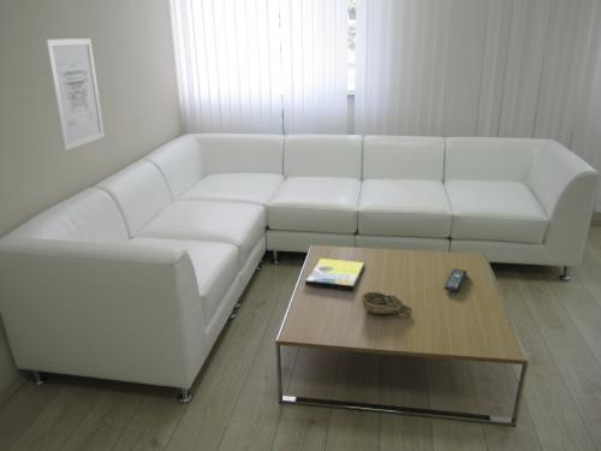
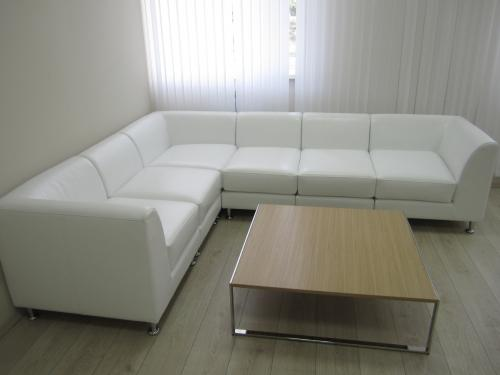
- wall art [44,37,106,152]
- remote control [444,267,469,293]
- decorative bowl [361,291,413,315]
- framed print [304,257,365,292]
